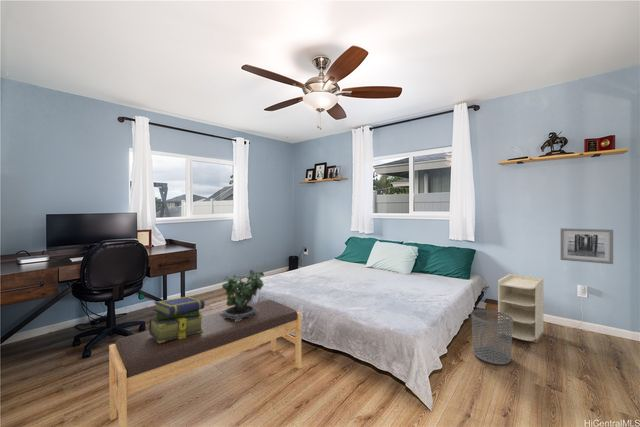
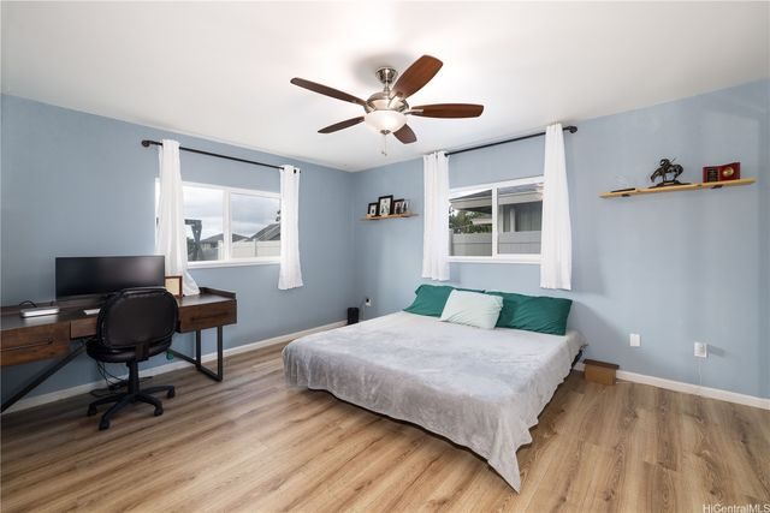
- waste bin [470,309,513,365]
- nightstand [497,273,544,344]
- wall art [560,227,614,265]
- bench [108,299,302,427]
- potted plant [219,268,265,322]
- stack of books [148,295,206,343]
